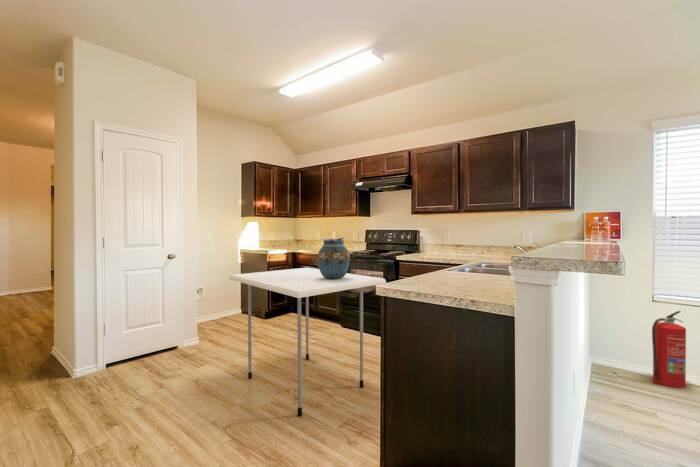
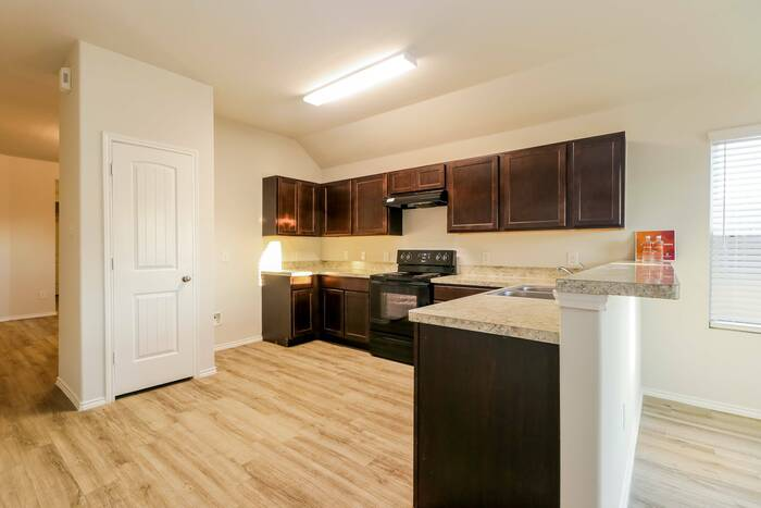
- vase [316,237,351,279]
- dining table [228,267,387,417]
- fire extinguisher [651,310,687,389]
